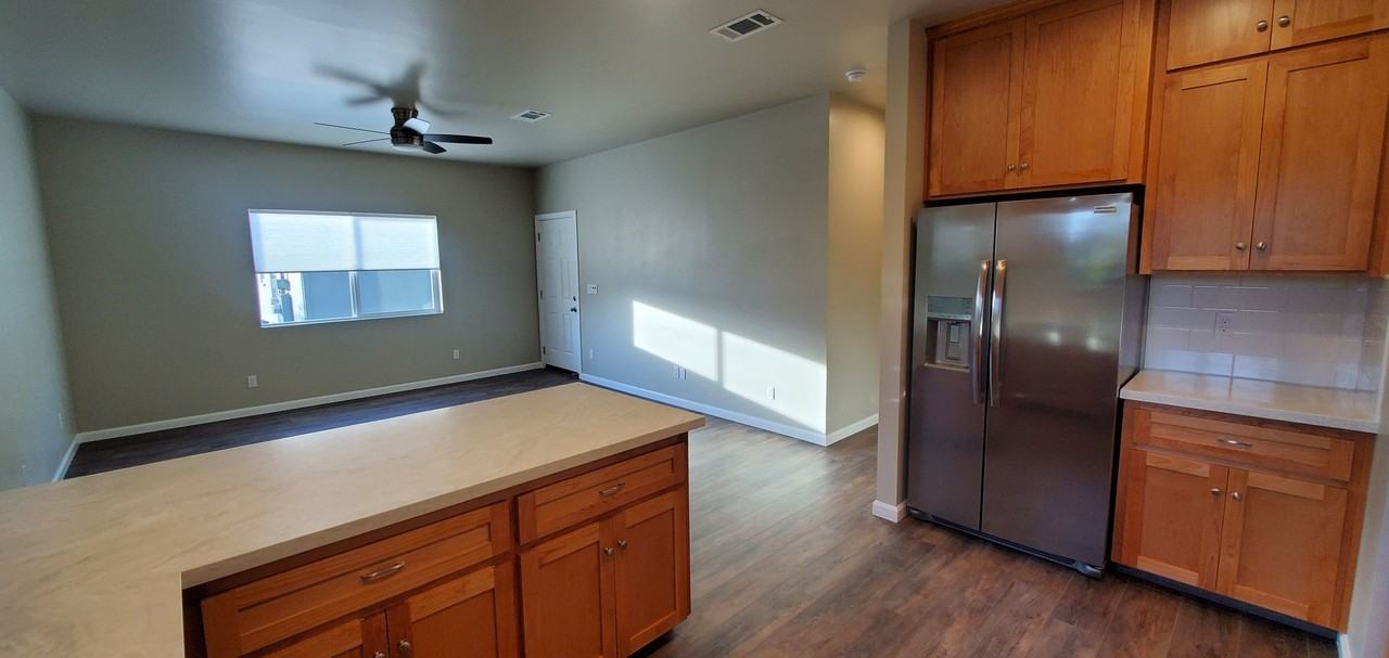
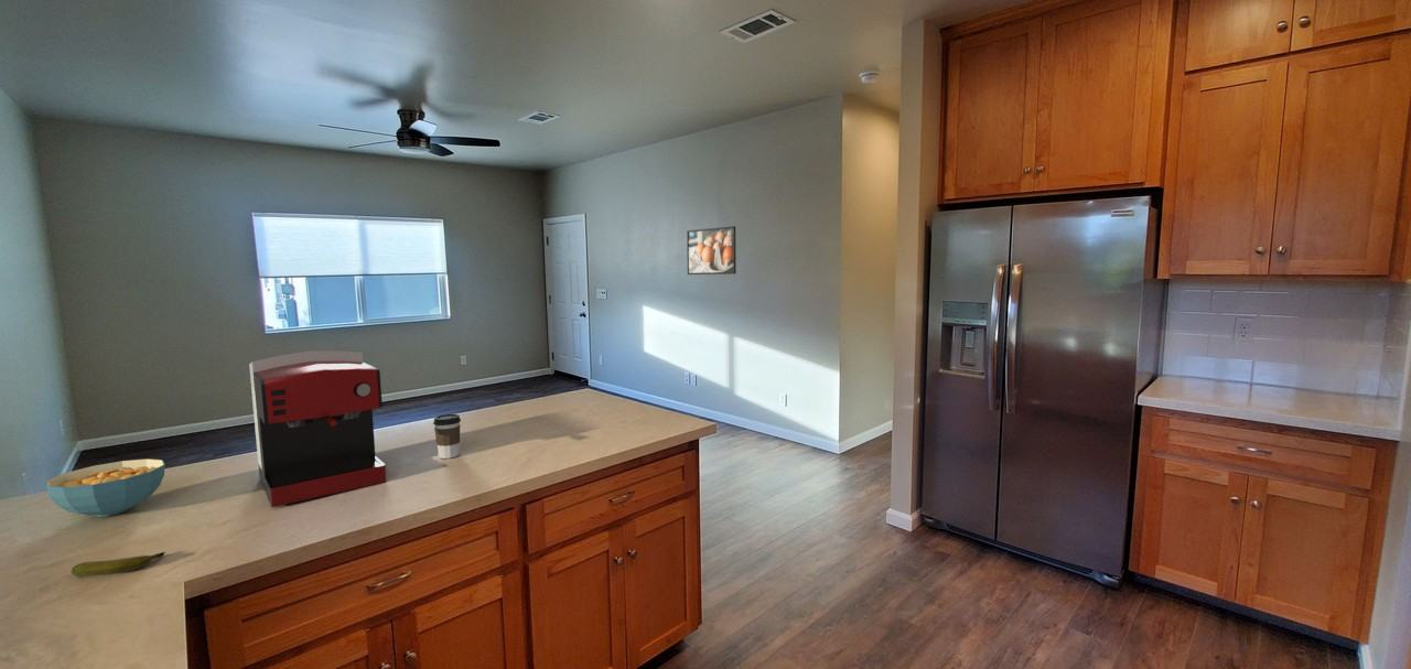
+ coffee maker [248,349,387,508]
+ banana [71,551,166,576]
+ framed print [686,225,737,276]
+ coffee cup [432,413,462,460]
+ cereal bowl [45,457,166,518]
